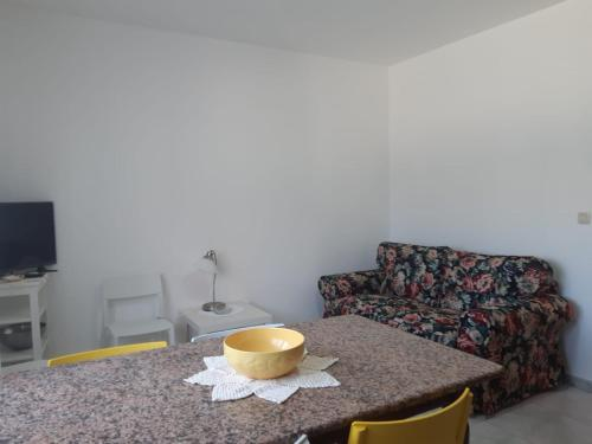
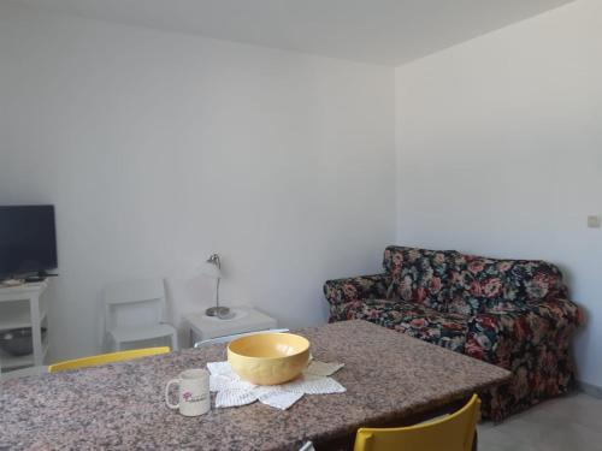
+ mug [164,368,212,417]
